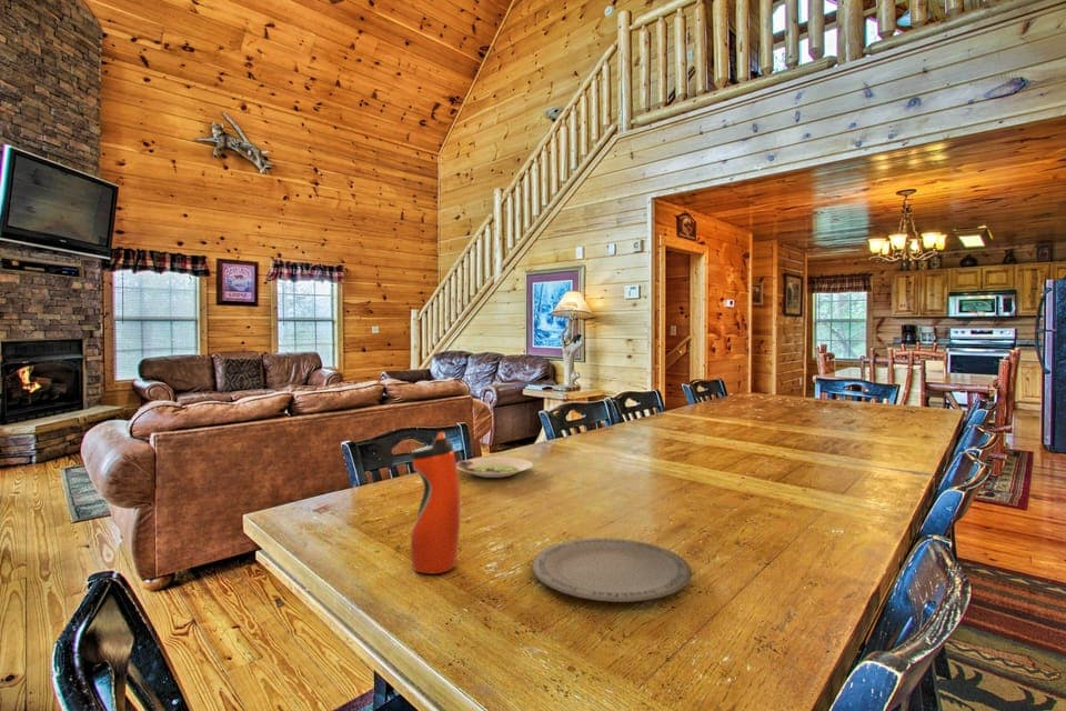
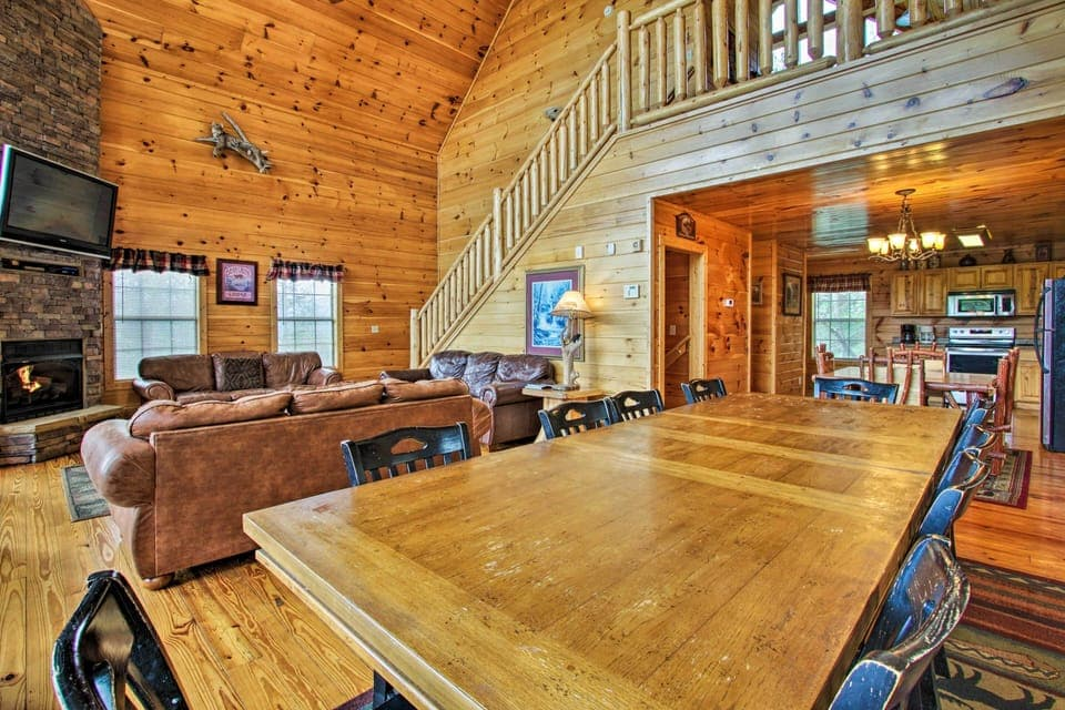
- plate [532,537,692,603]
- salad plate [456,457,534,479]
- water bottle [410,431,461,574]
